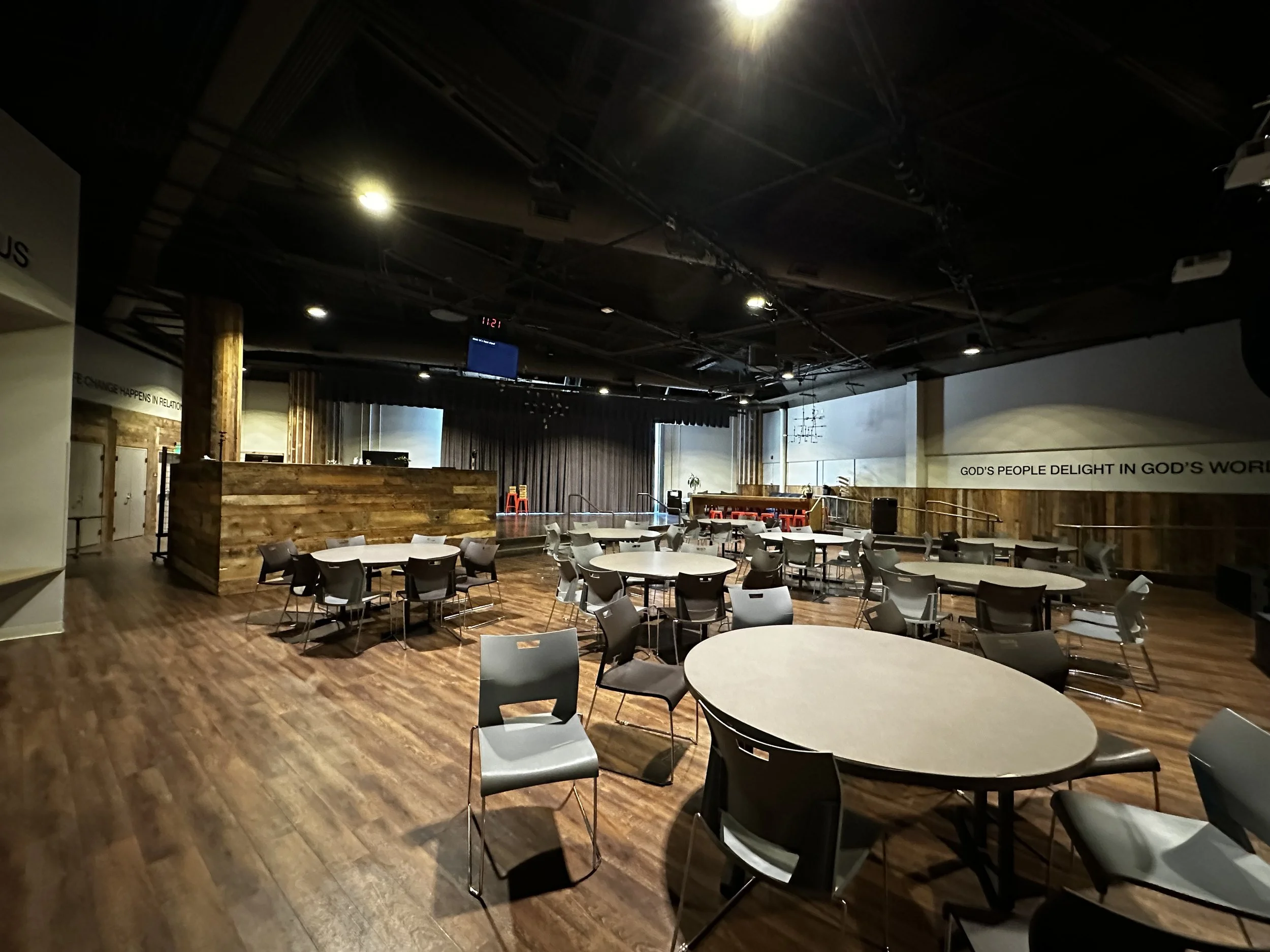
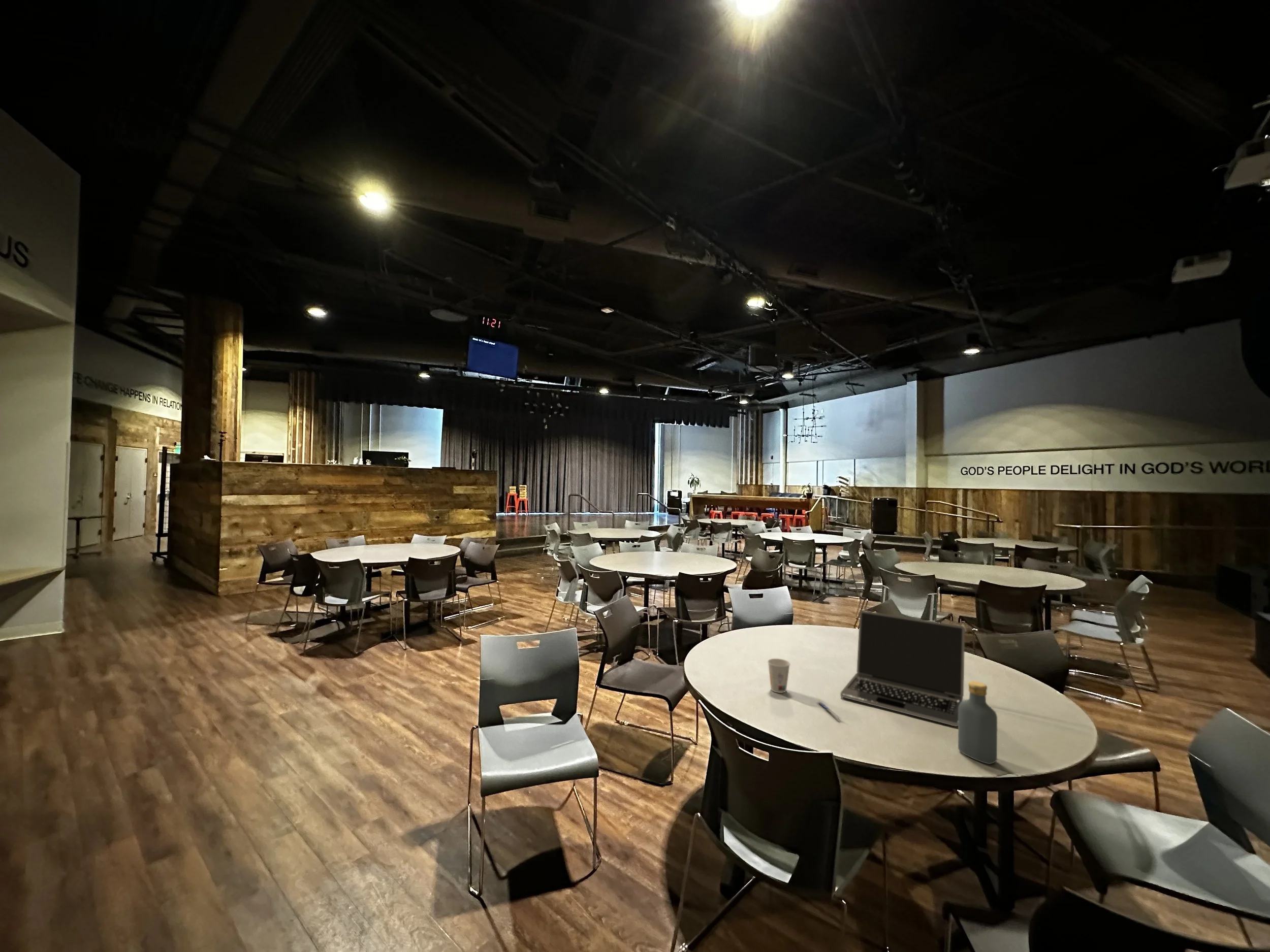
+ vodka [958,680,998,765]
+ laptop [840,610,965,727]
+ pen [816,701,841,720]
+ cup [767,658,791,694]
